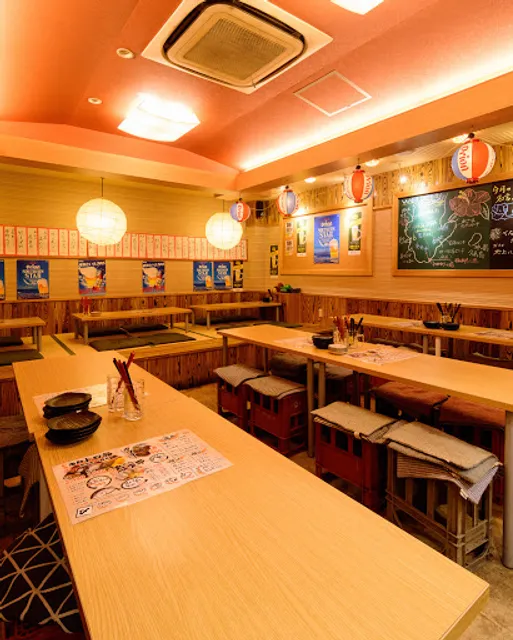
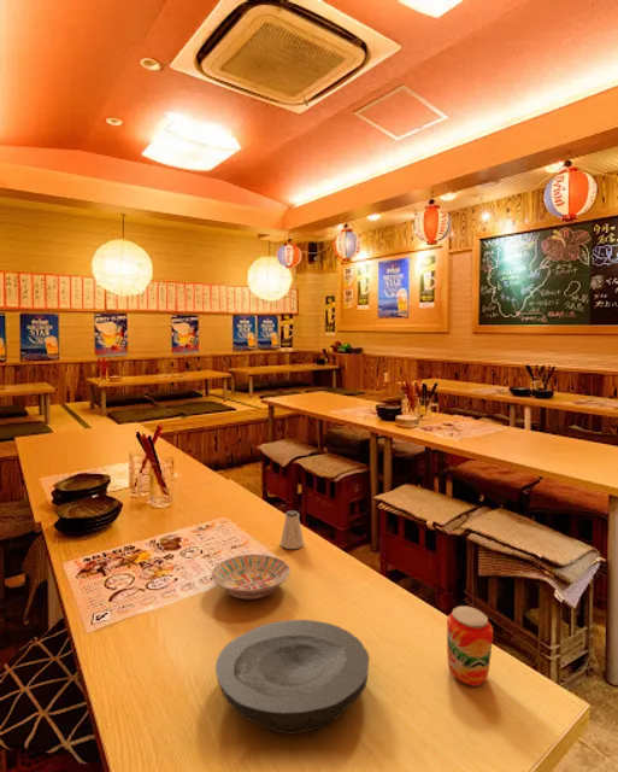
+ plate [214,619,370,735]
+ saltshaker [279,509,305,550]
+ bowl [210,554,292,601]
+ beverage can [446,604,494,686]
